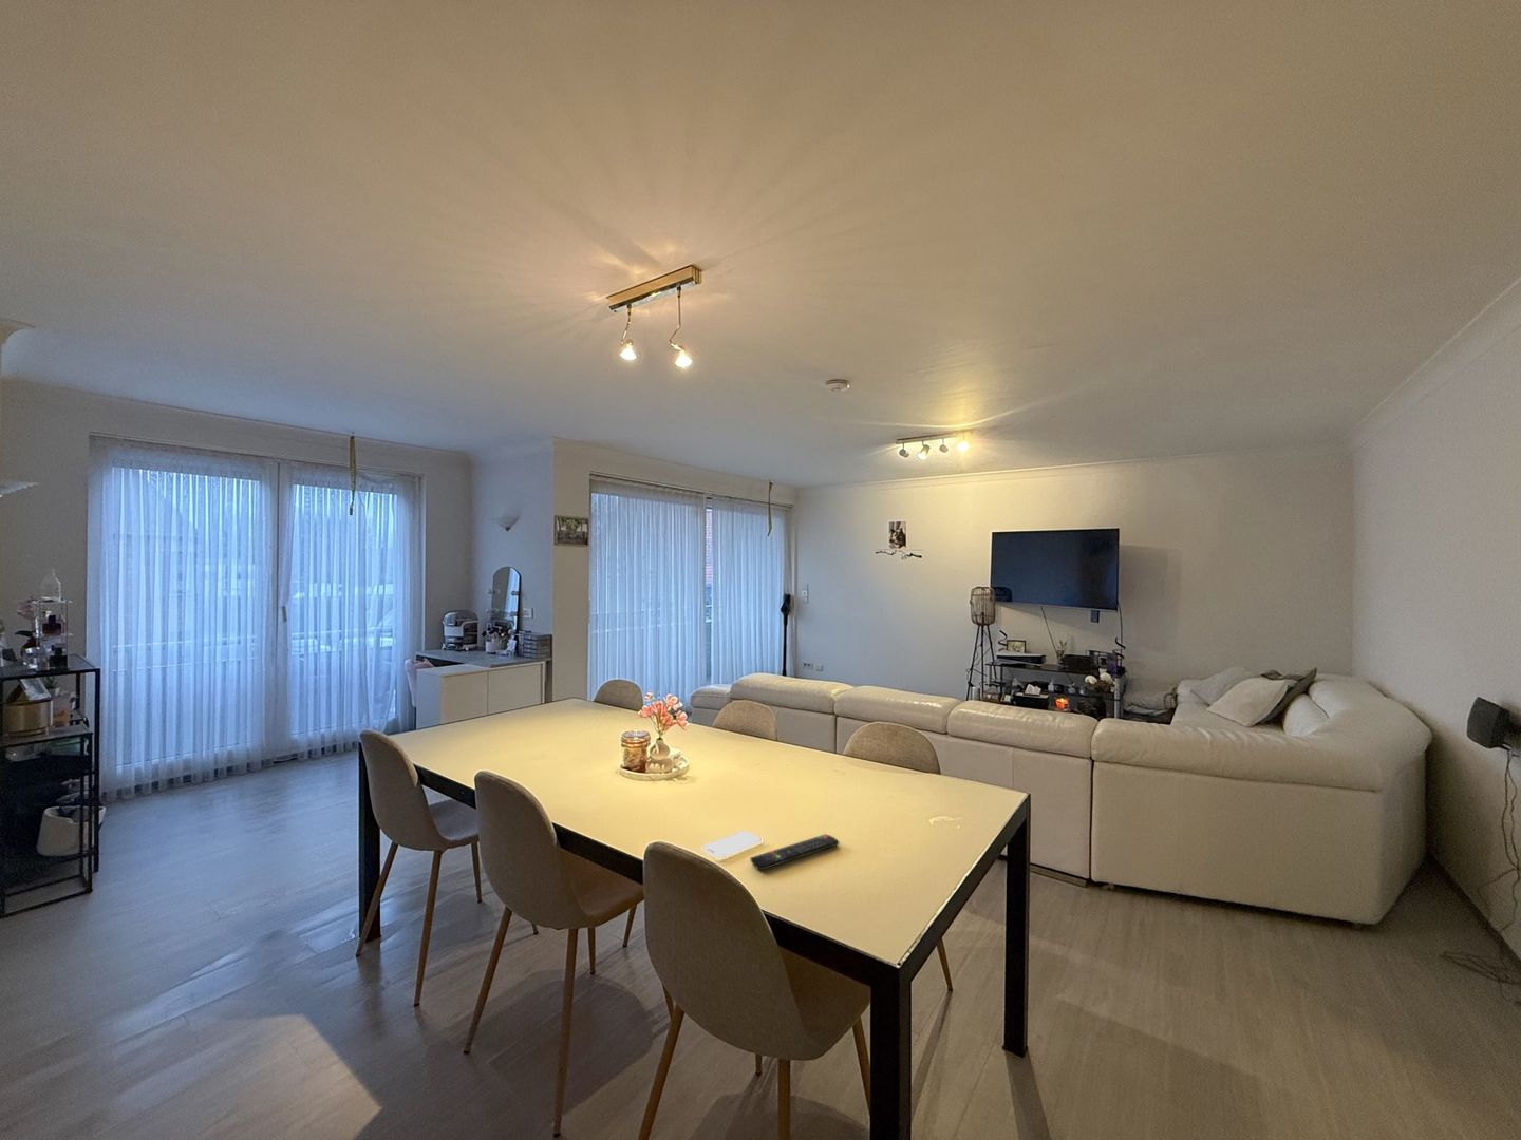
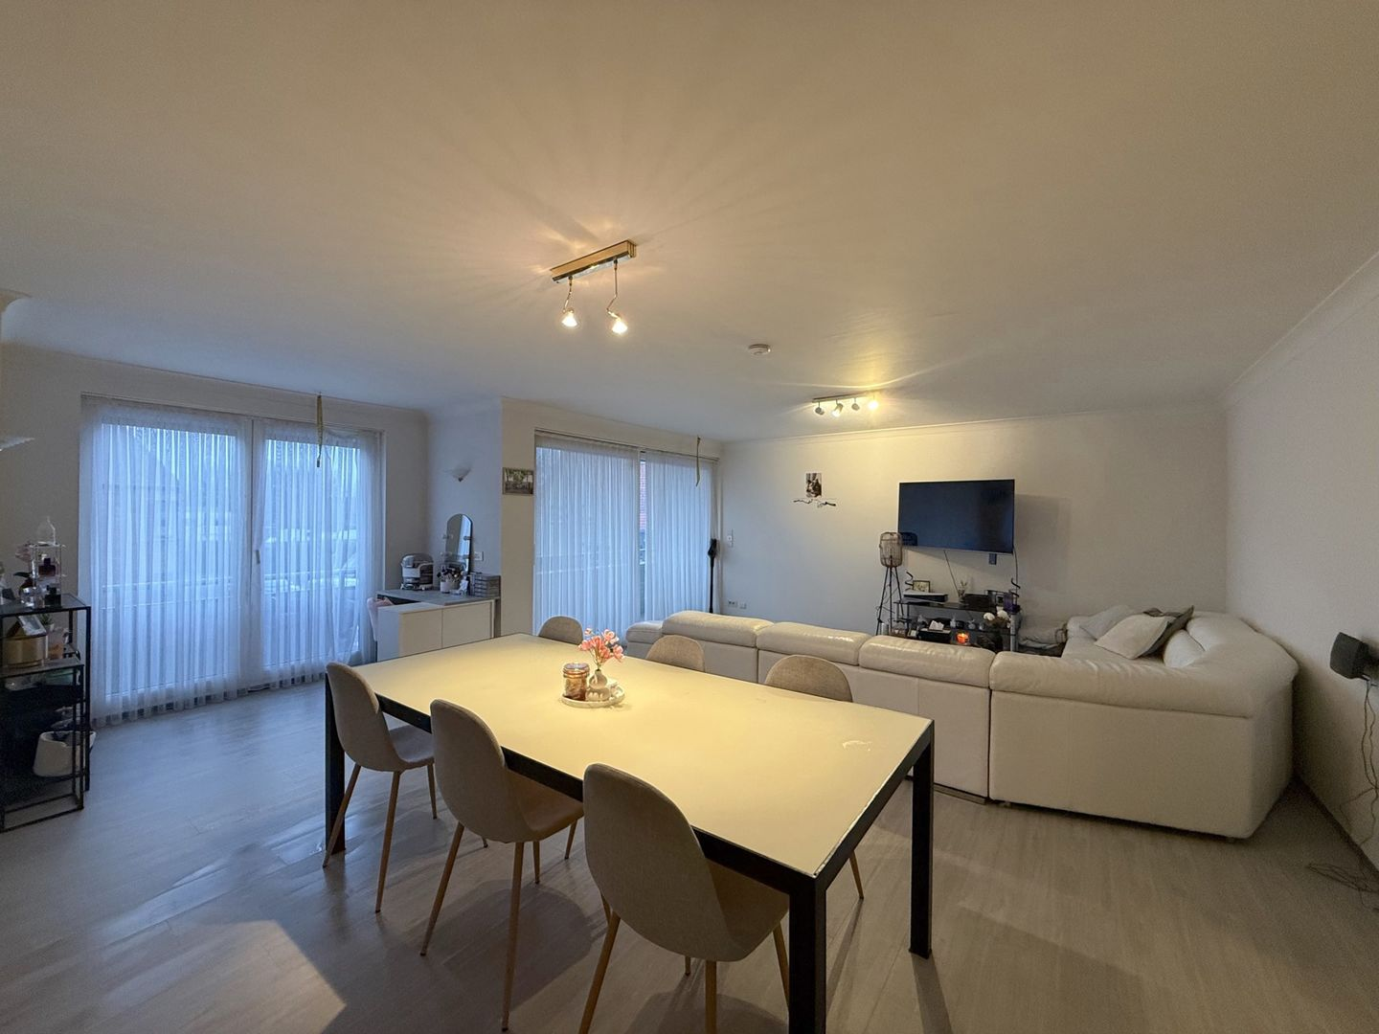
- remote control [749,832,840,871]
- smartphone [702,830,763,860]
